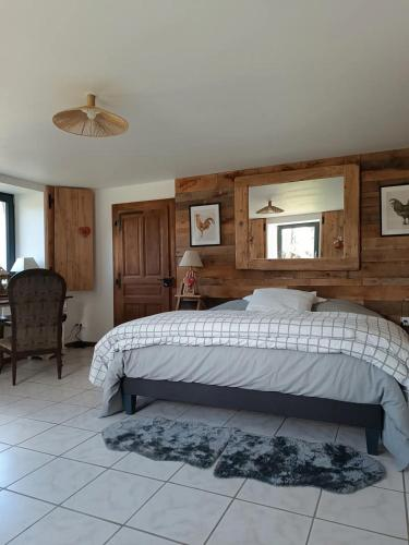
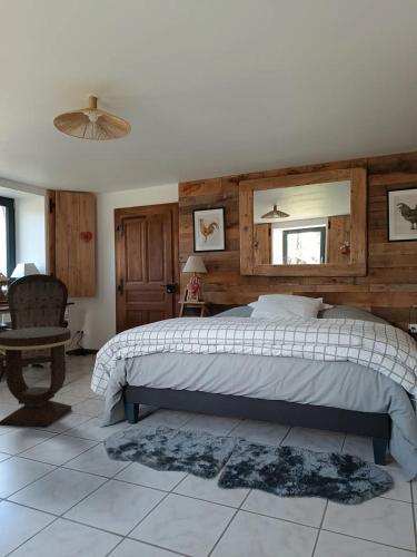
+ side table [0,326,72,429]
